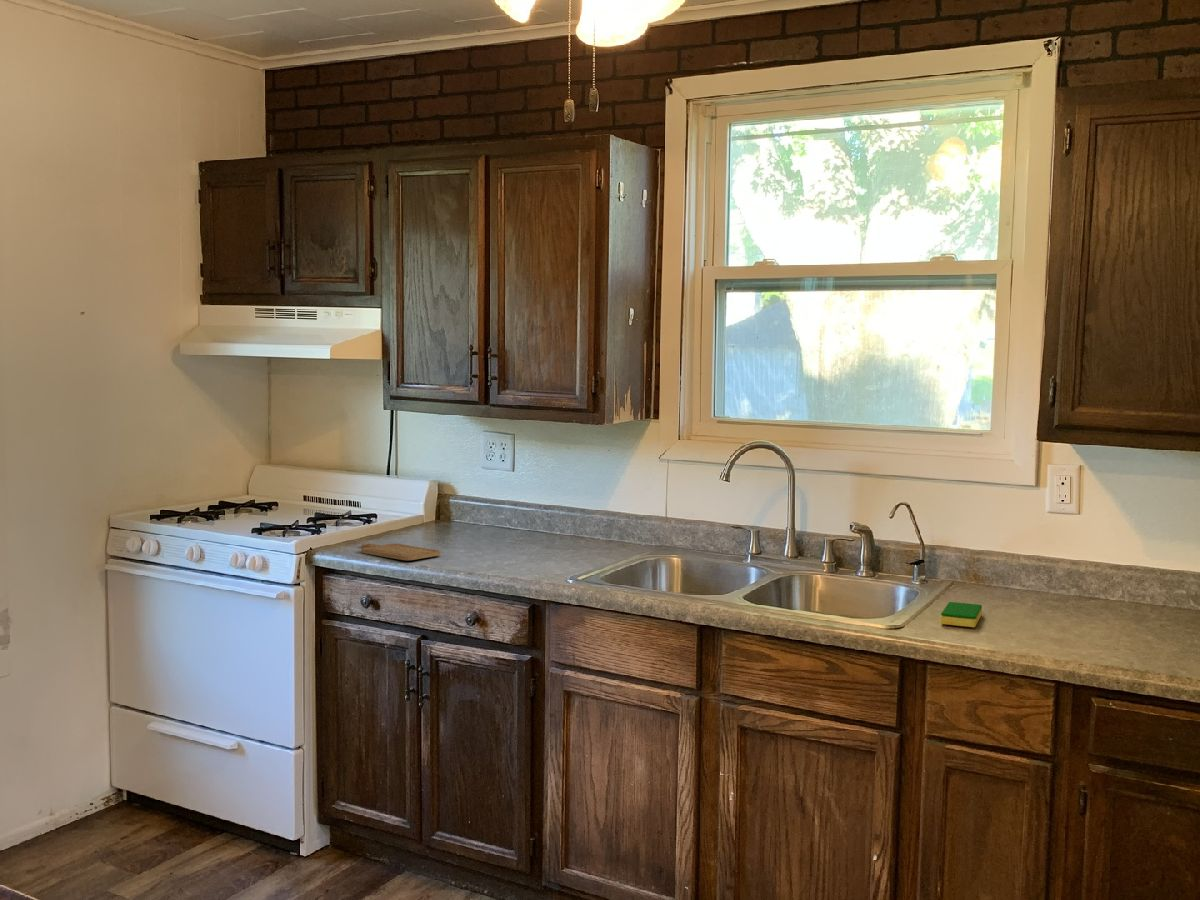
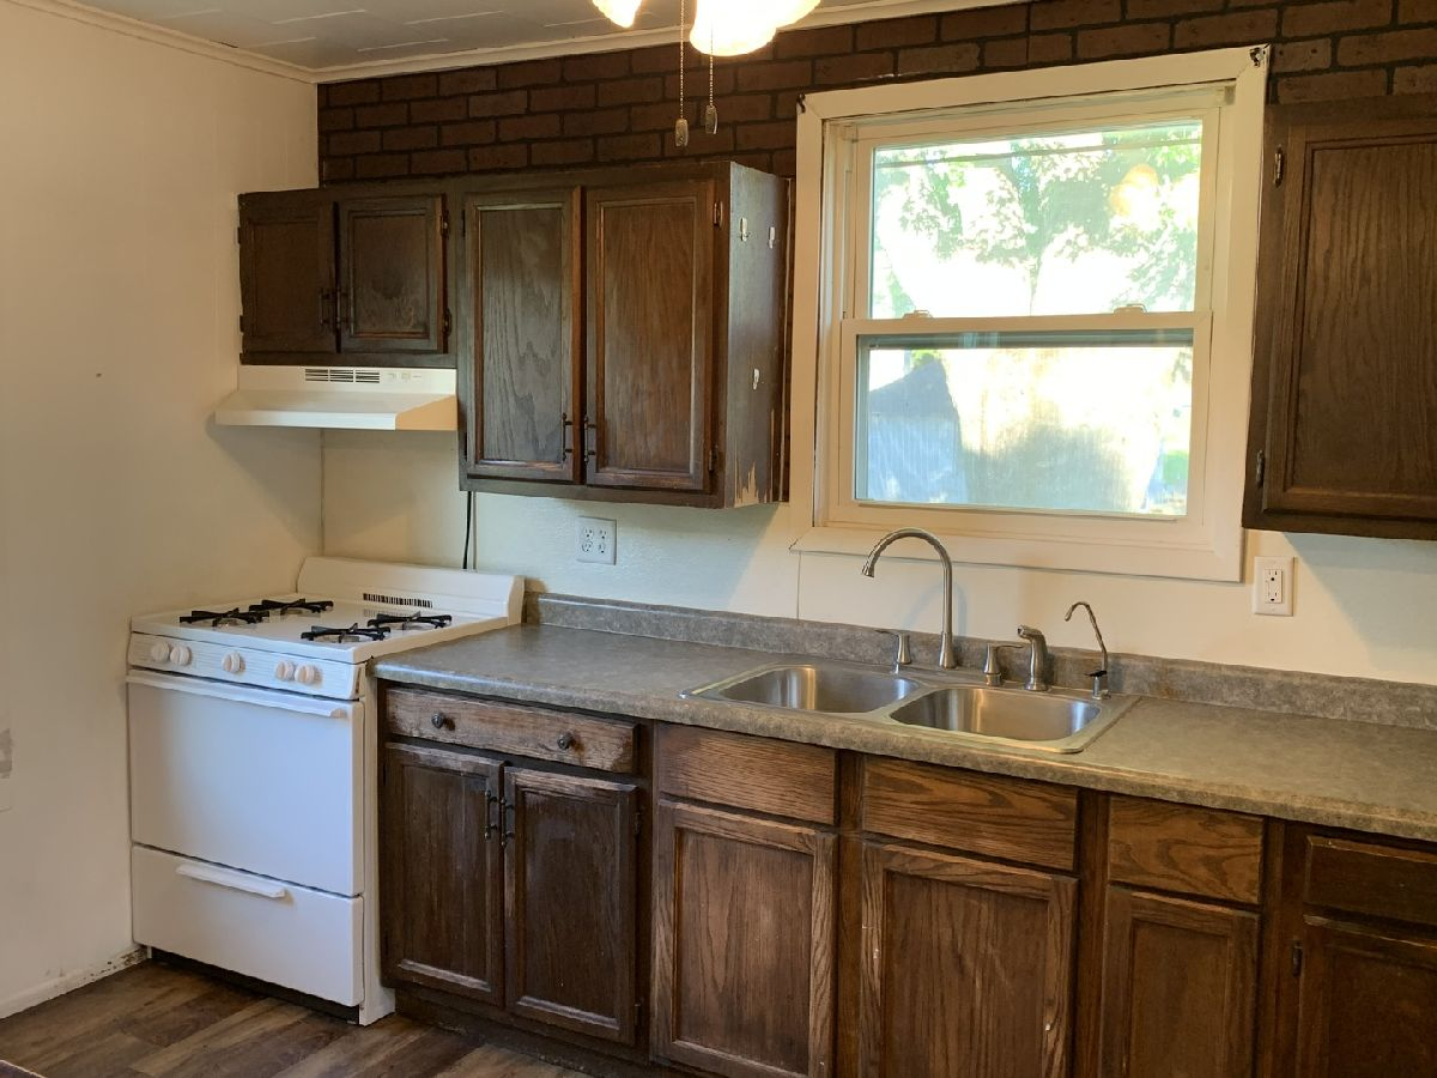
- dish sponge [940,601,983,628]
- chopping board [360,542,442,561]
